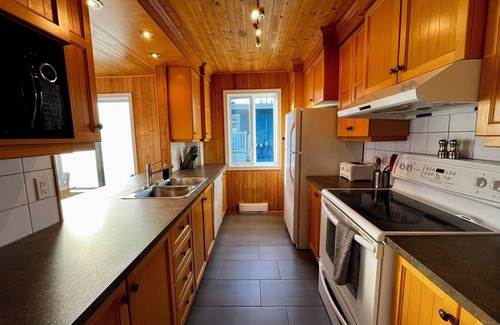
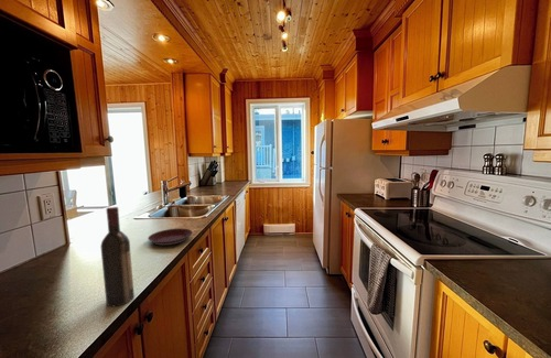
+ wine bottle [99,205,136,308]
+ plate [147,227,194,247]
